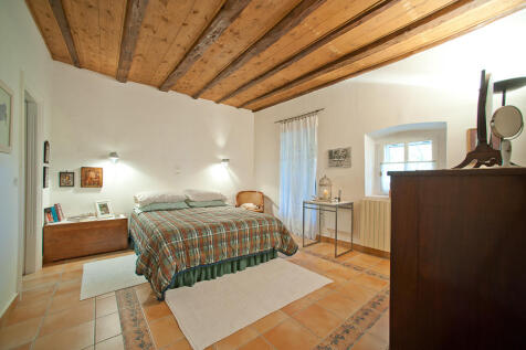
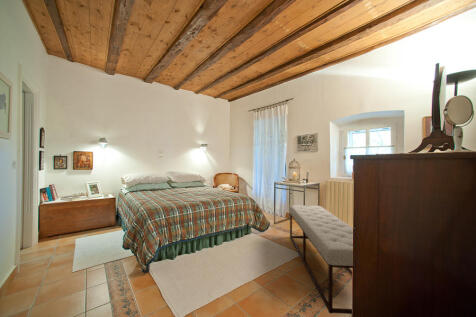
+ bench [288,204,354,315]
